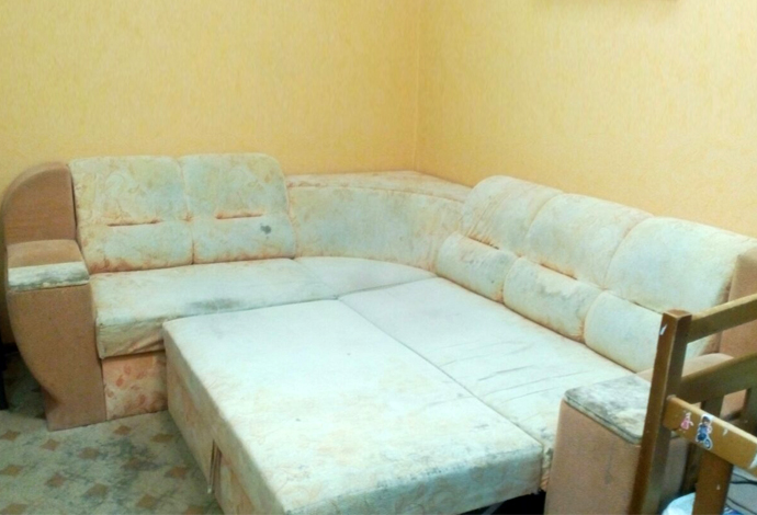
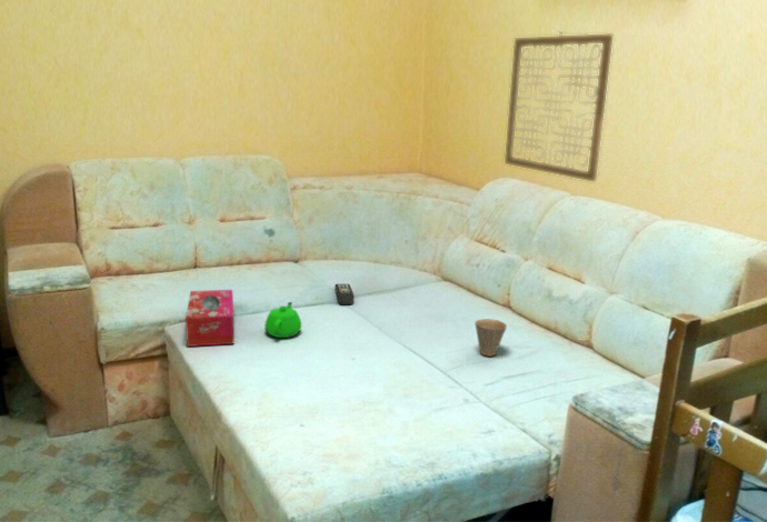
+ wall art [504,30,614,182]
+ tissue box [185,289,235,348]
+ cup [474,318,508,358]
+ teapot [263,301,302,339]
+ remote control [333,283,355,305]
